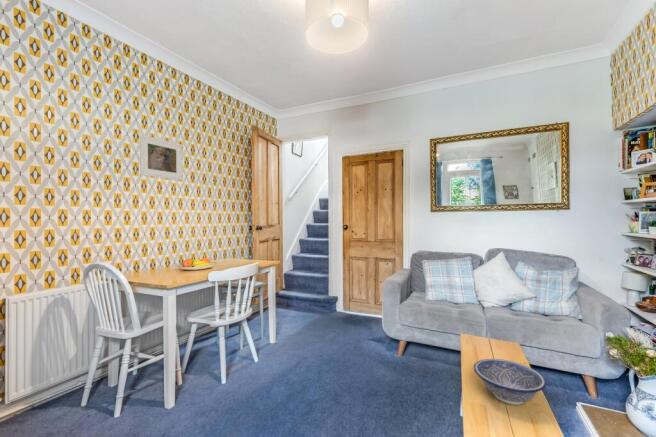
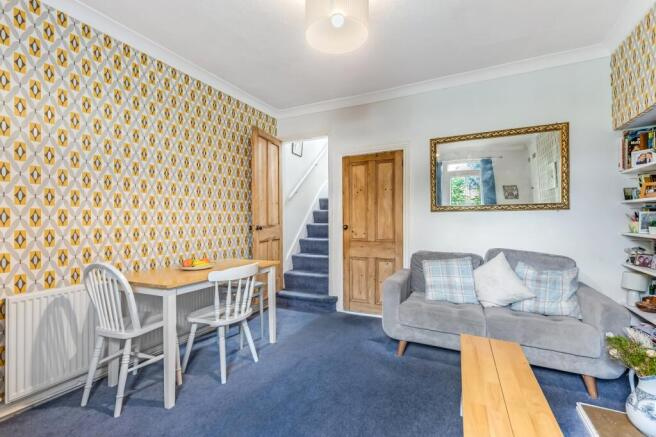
- decorative bowl [473,358,548,406]
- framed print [139,134,183,181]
